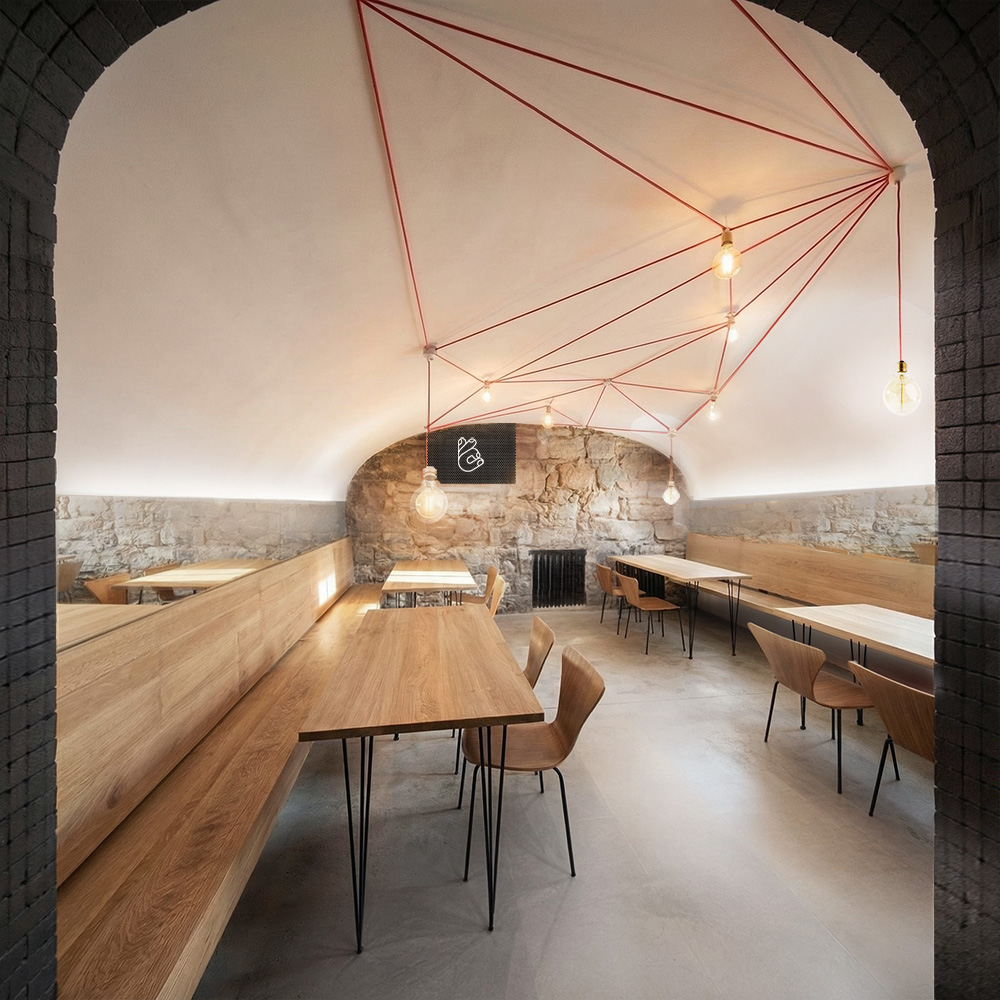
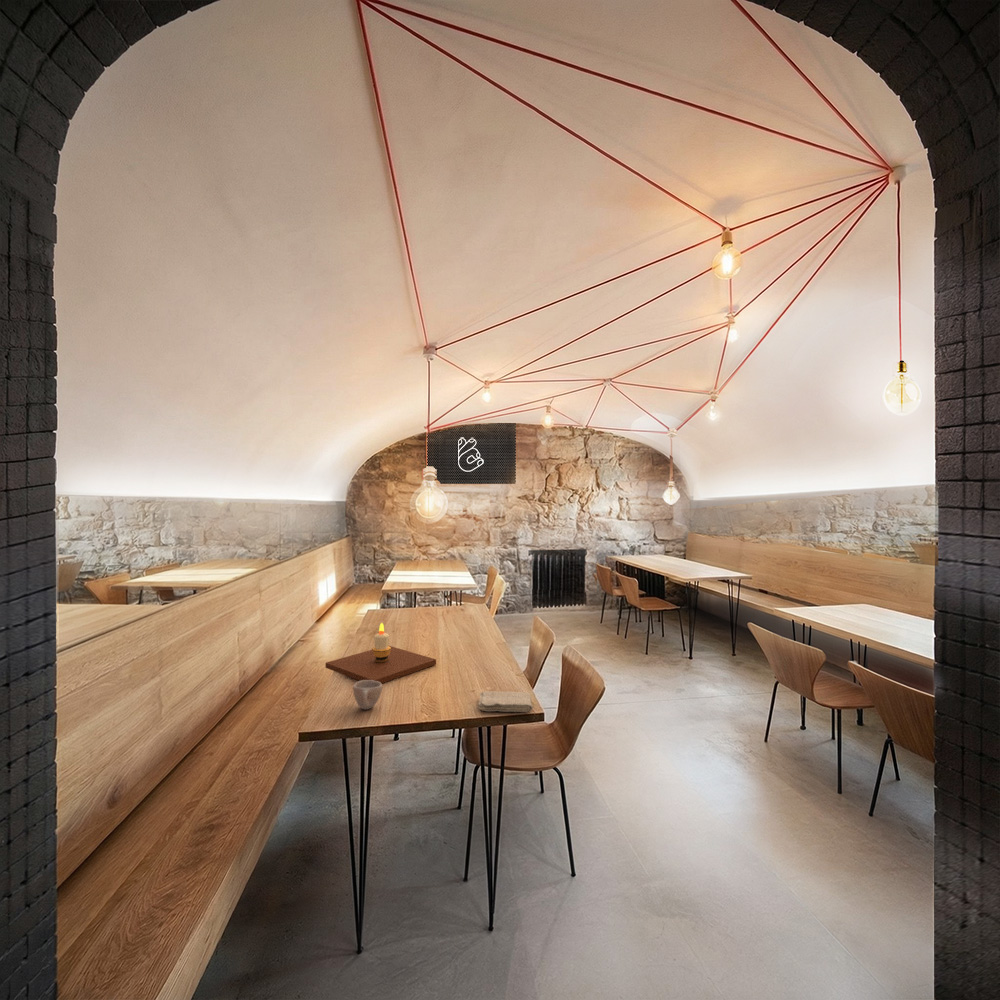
+ candle [325,622,437,684]
+ washcloth [478,690,534,713]
+ cup [352,680,383,710]
